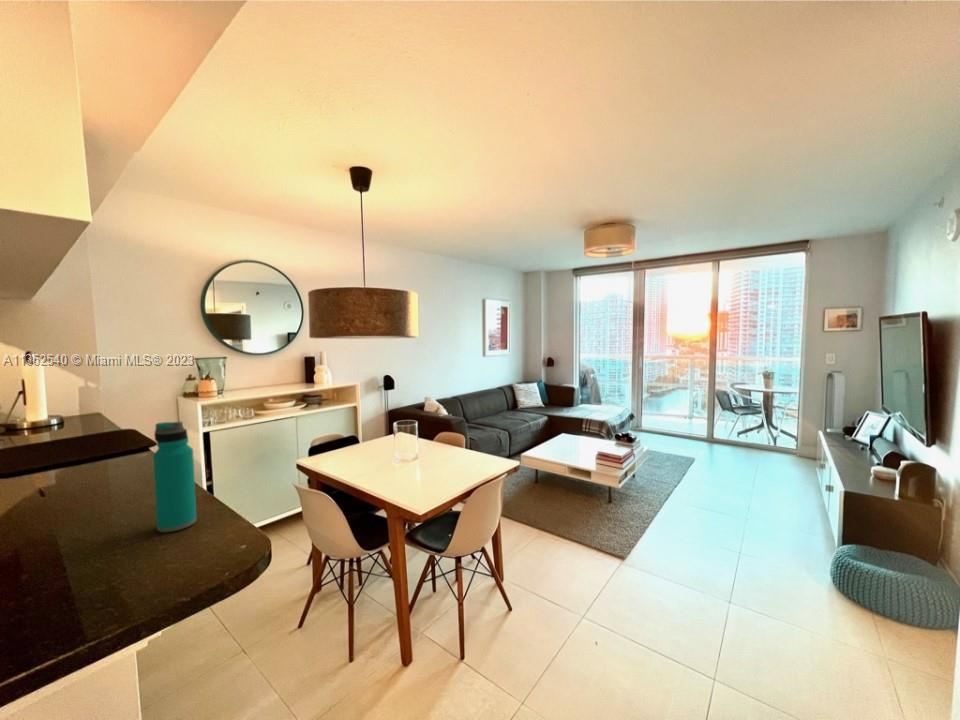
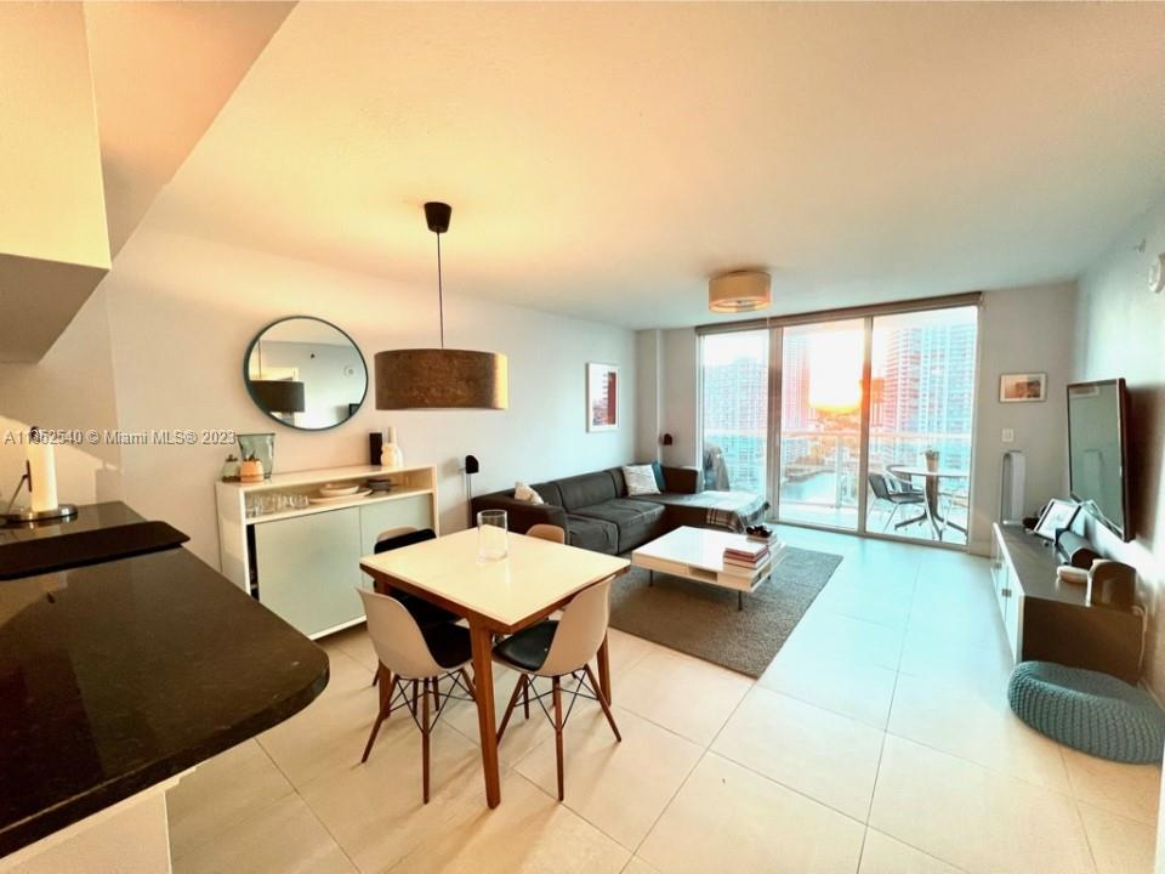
- water bottle [152,421,198,533]
